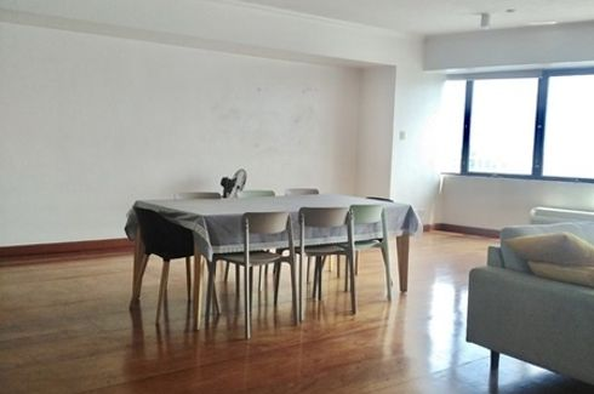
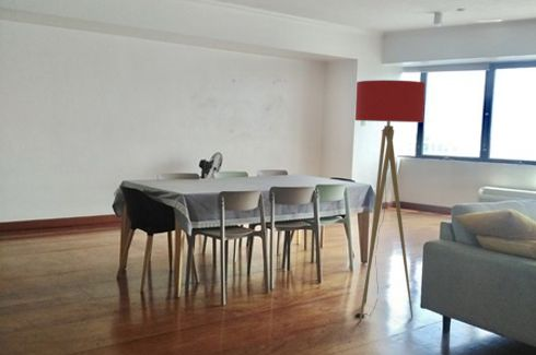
+ floor lamp [354,79,427,322]
